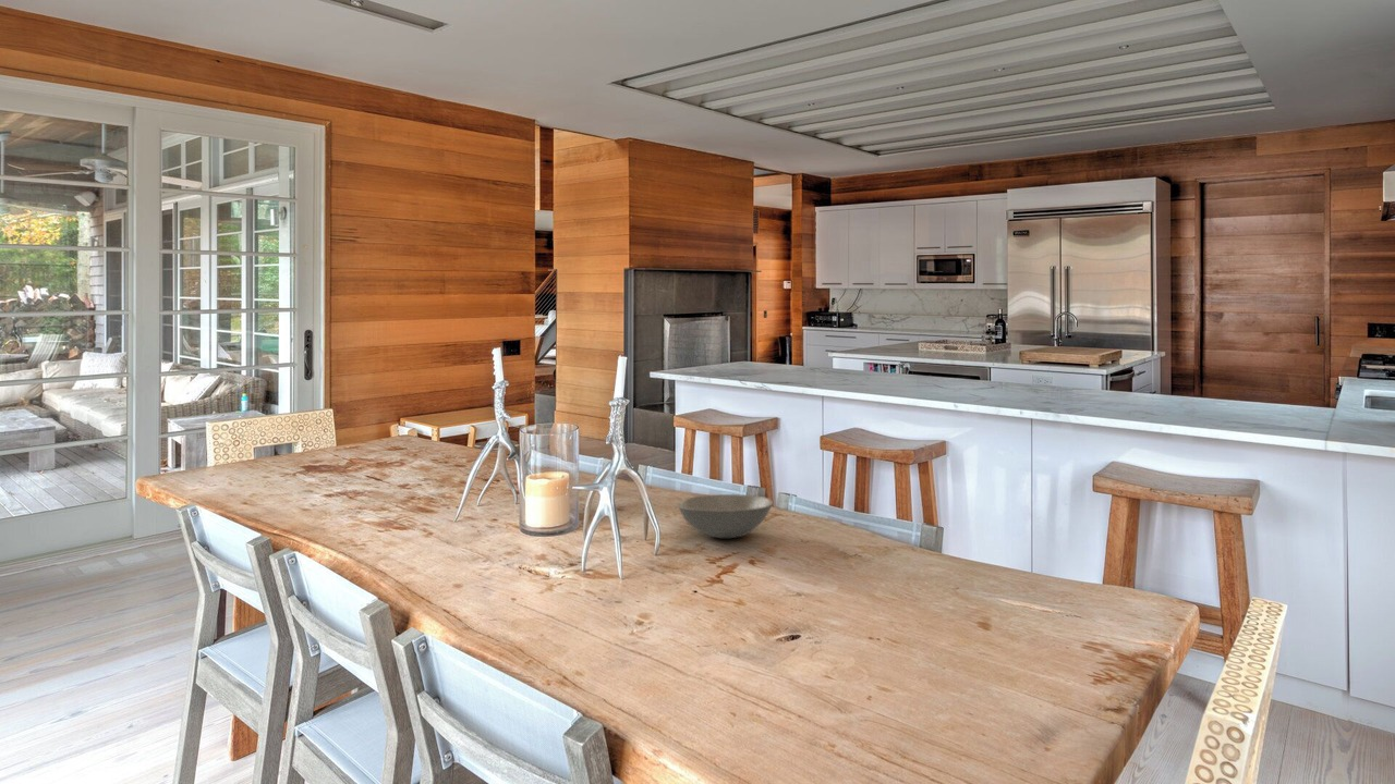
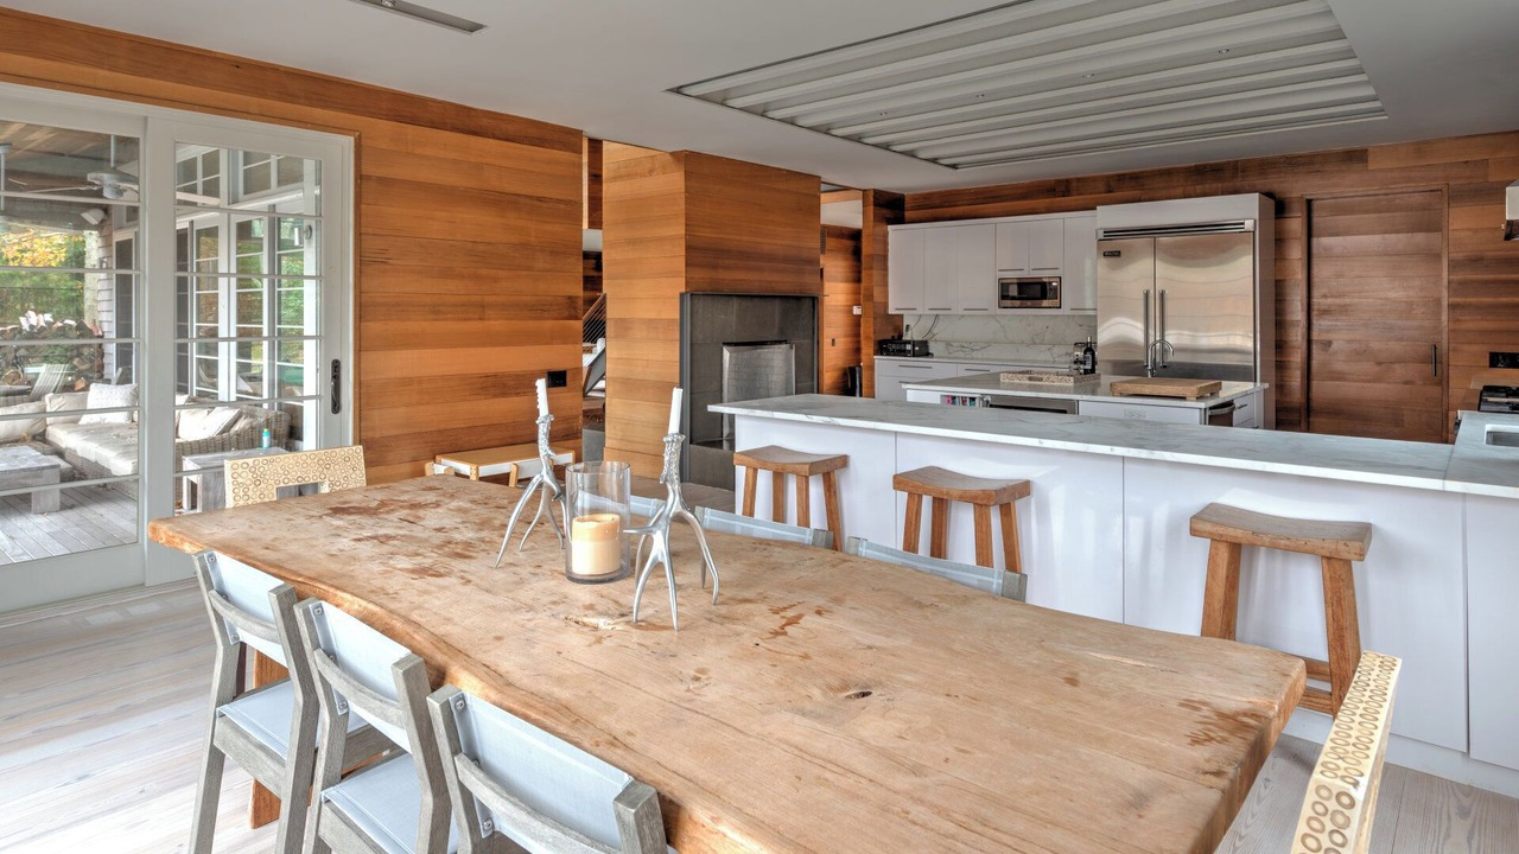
- soup bowl [677,493,774,539]
